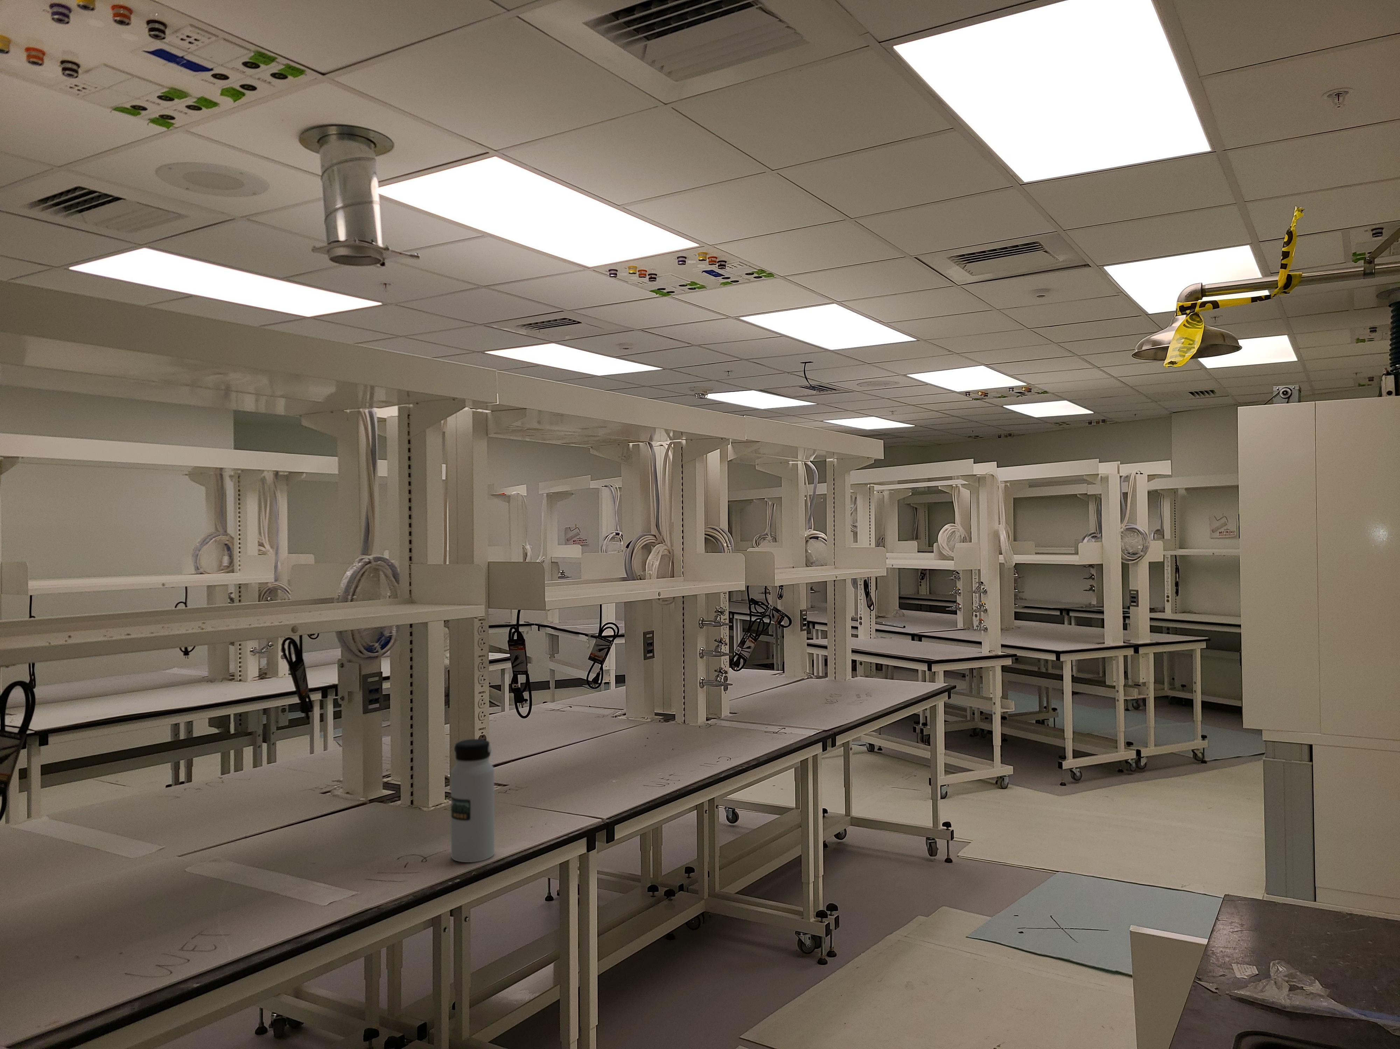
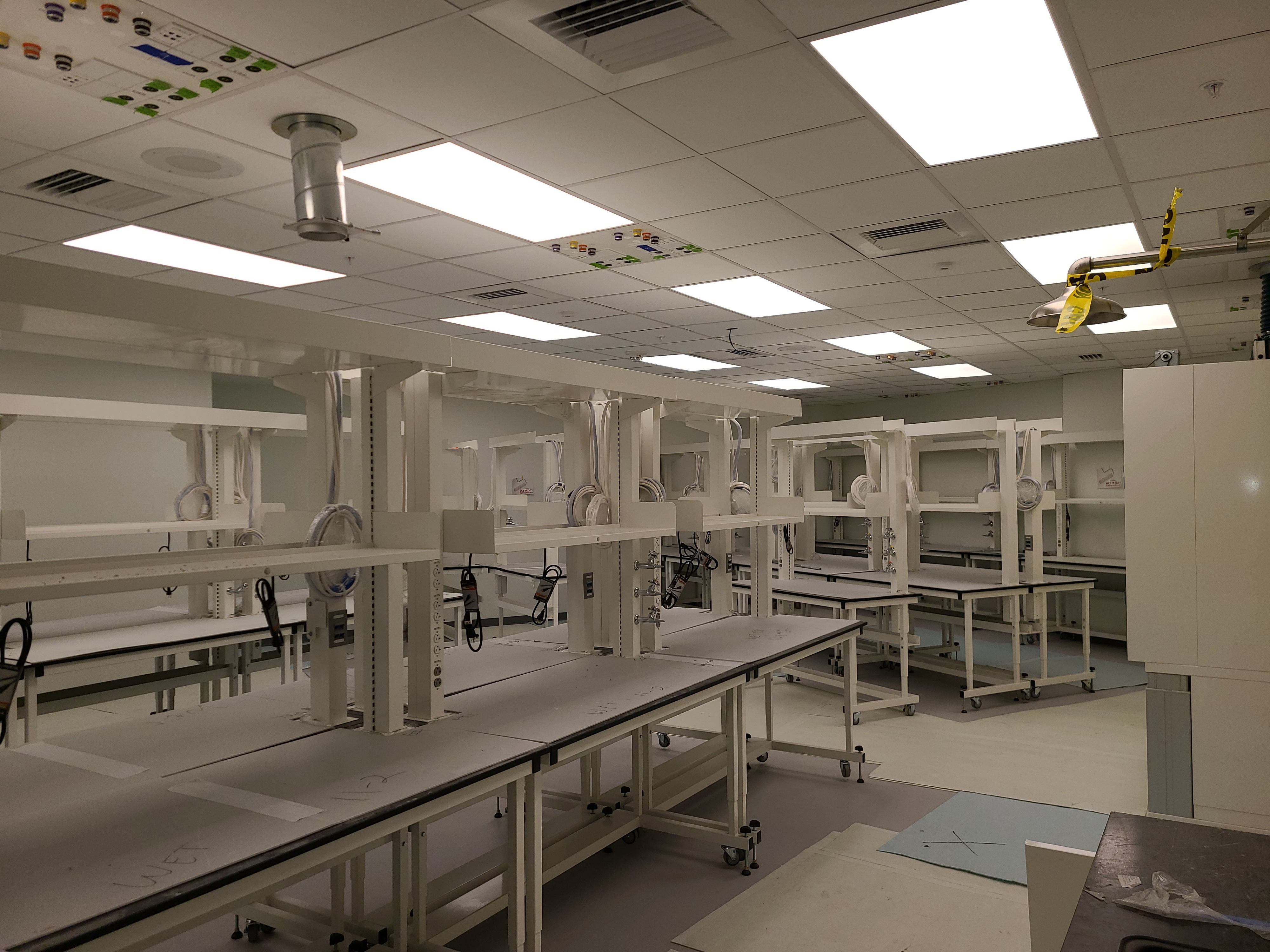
- water bottle [451,738,495,863]
